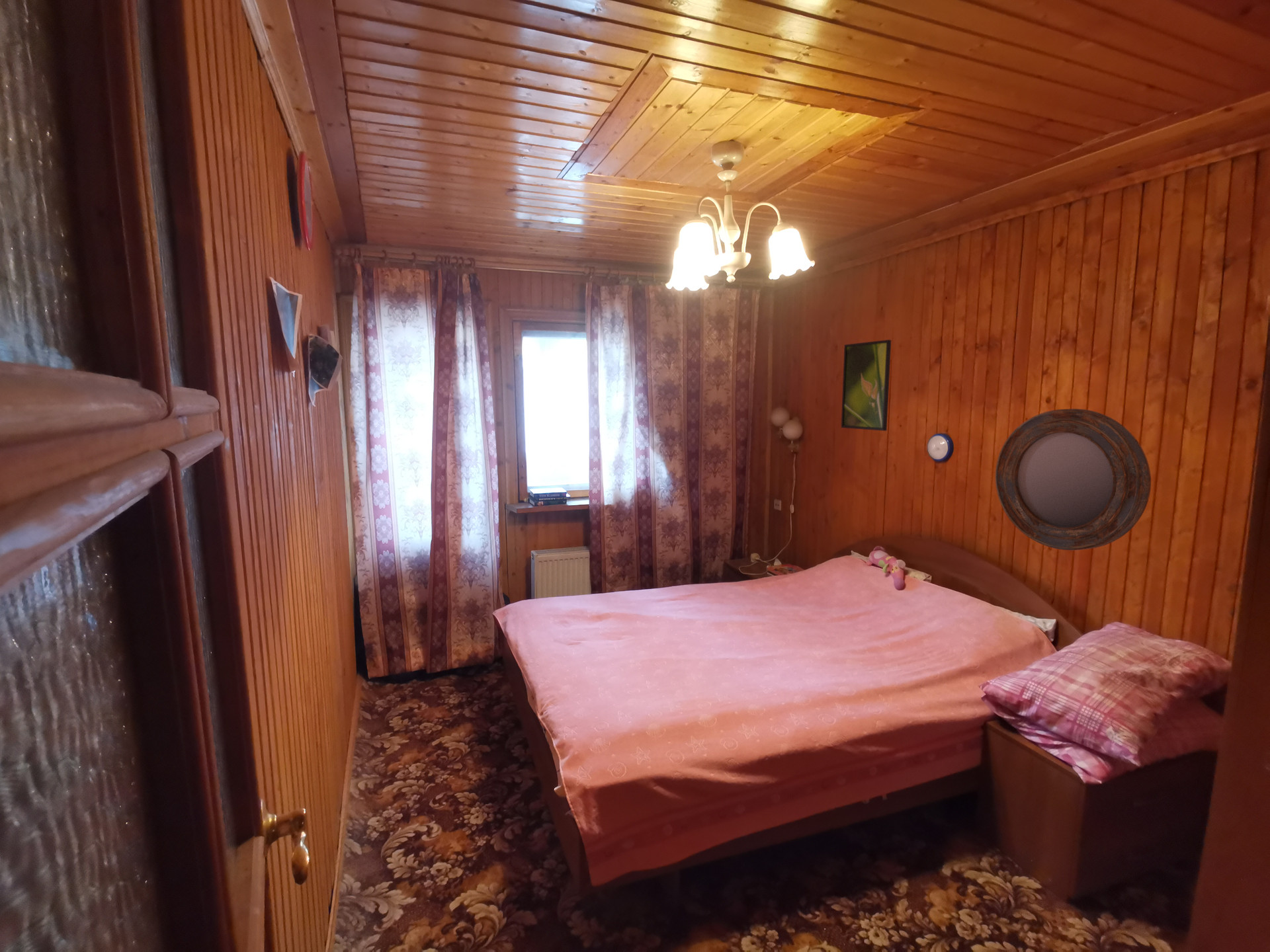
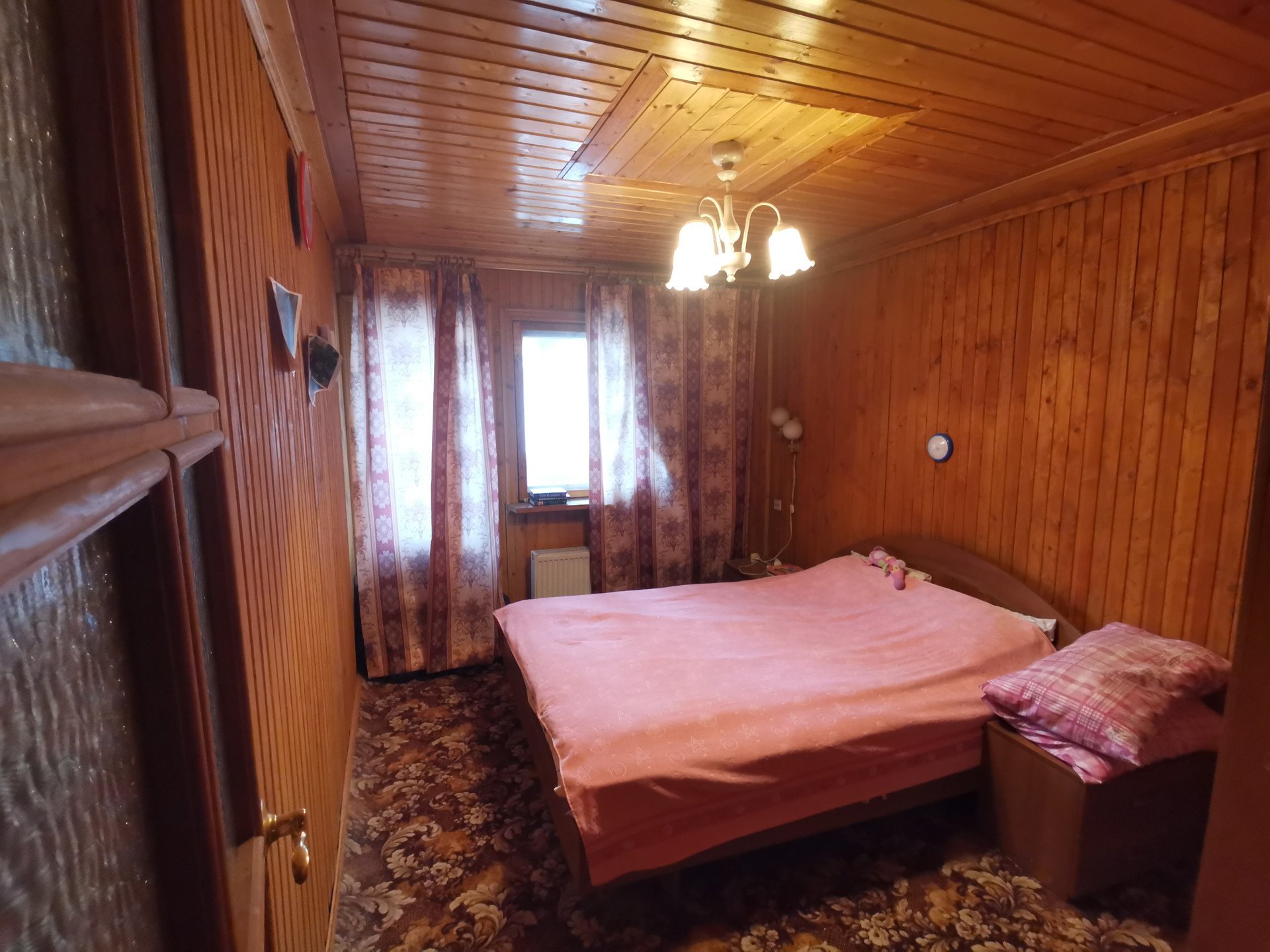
- home mirror [995,408,1152,551]
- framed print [841,339,892,432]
